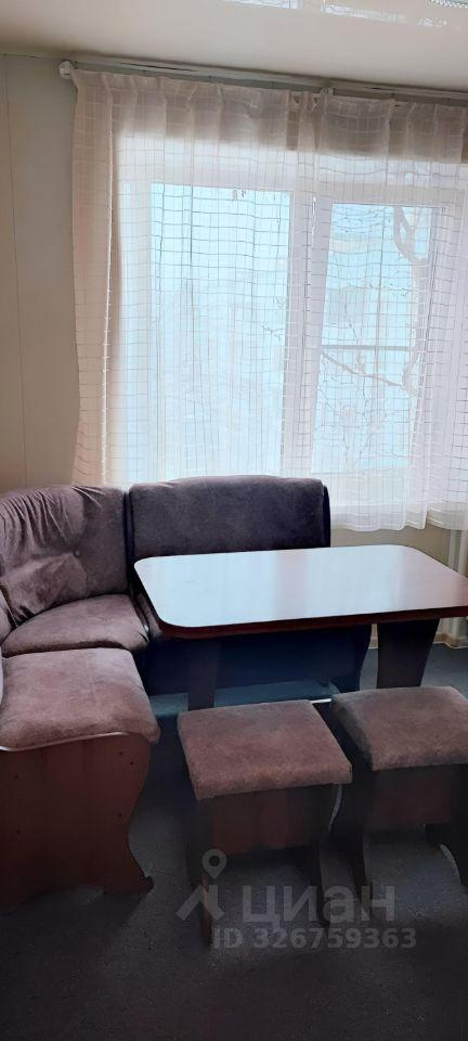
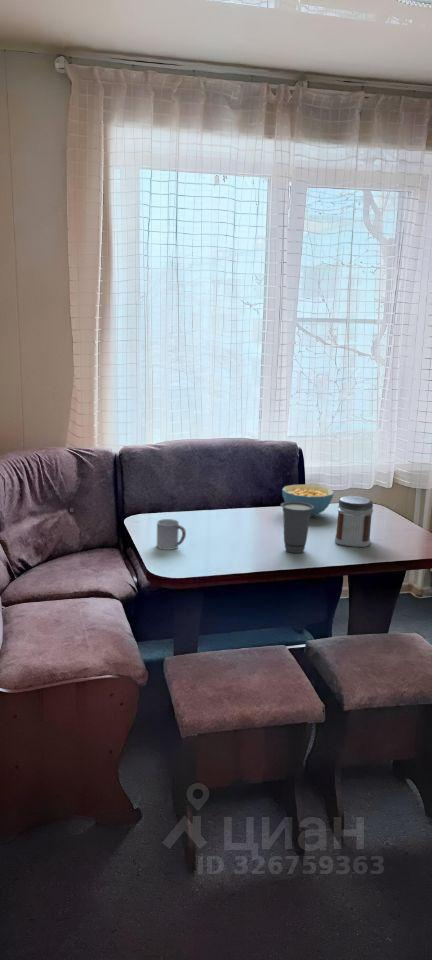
+ jar [334,495,374,548]
+ cup [280,501,314,554]
+ cereal bowl [281,484,335,518]
+ cup [156,518,187,551]
